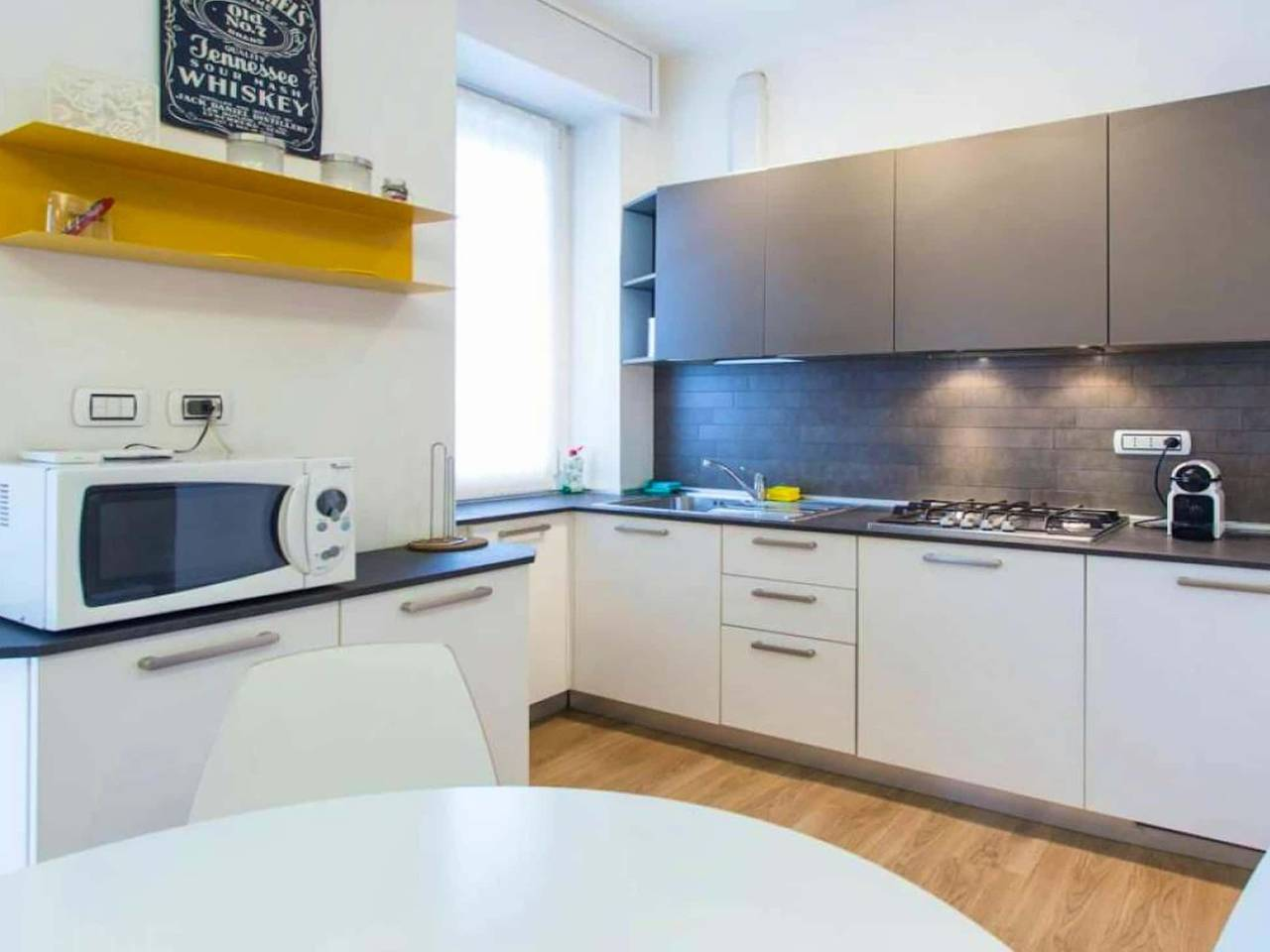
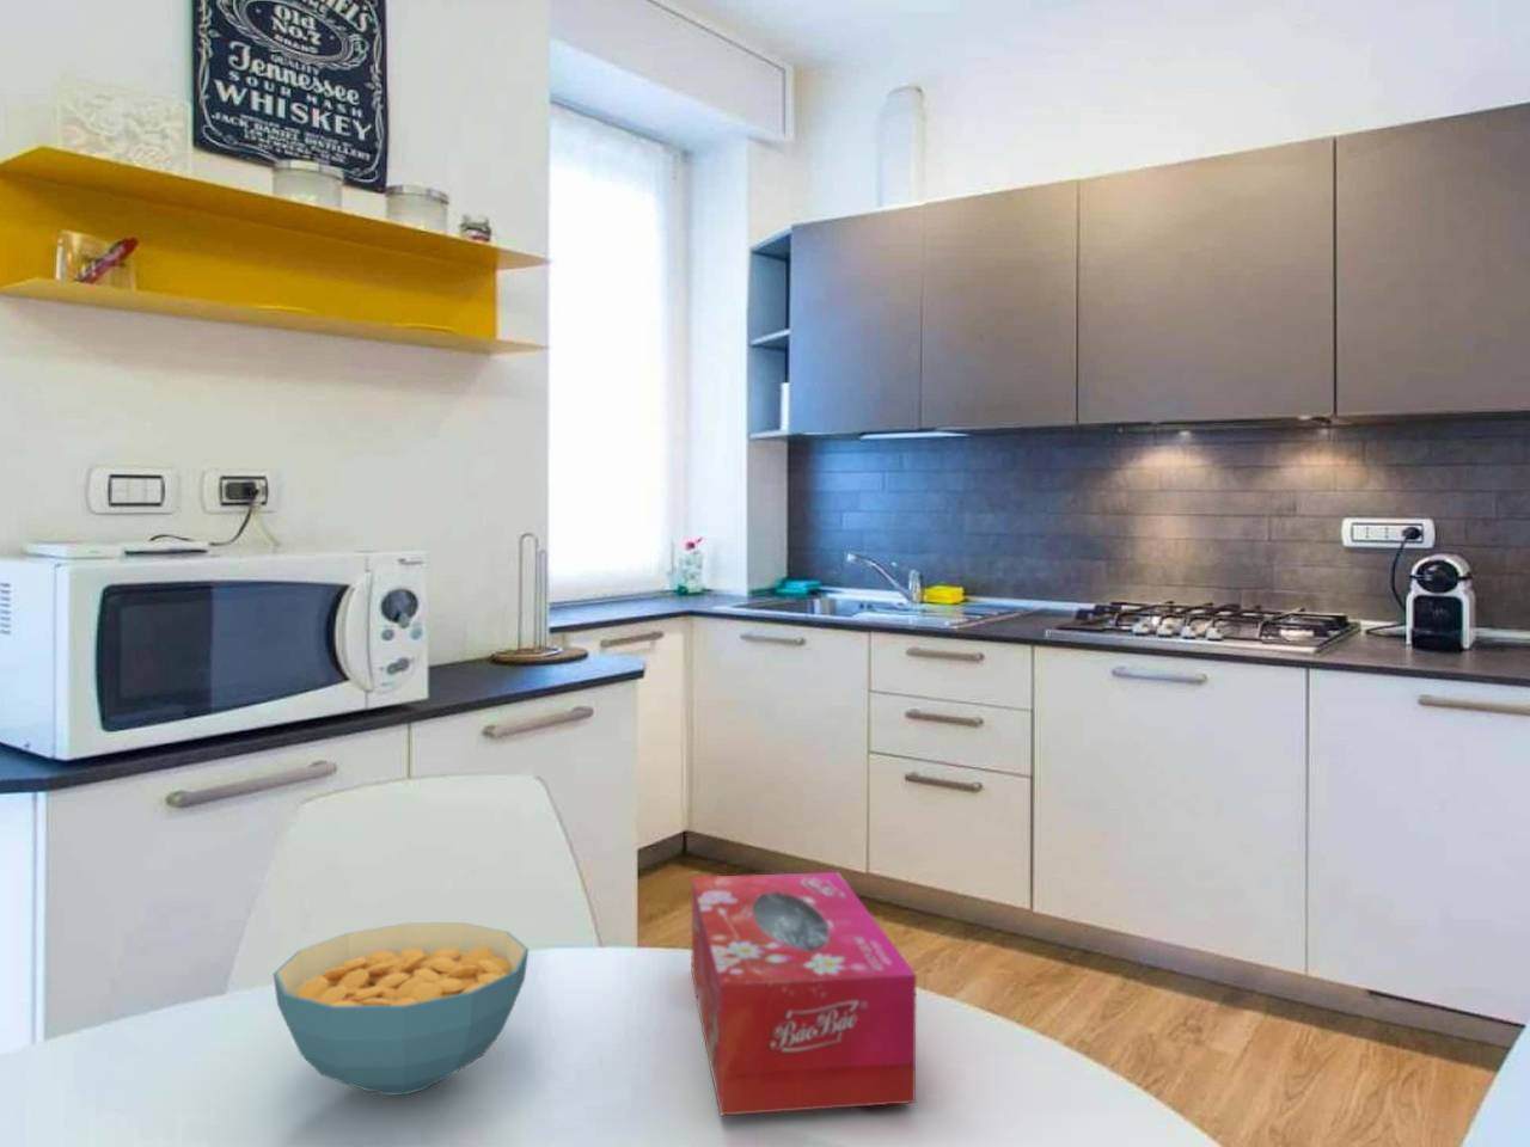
+ cereal bowl [272,922,530,1096]
+ tissue box [690,871,917,1117]
